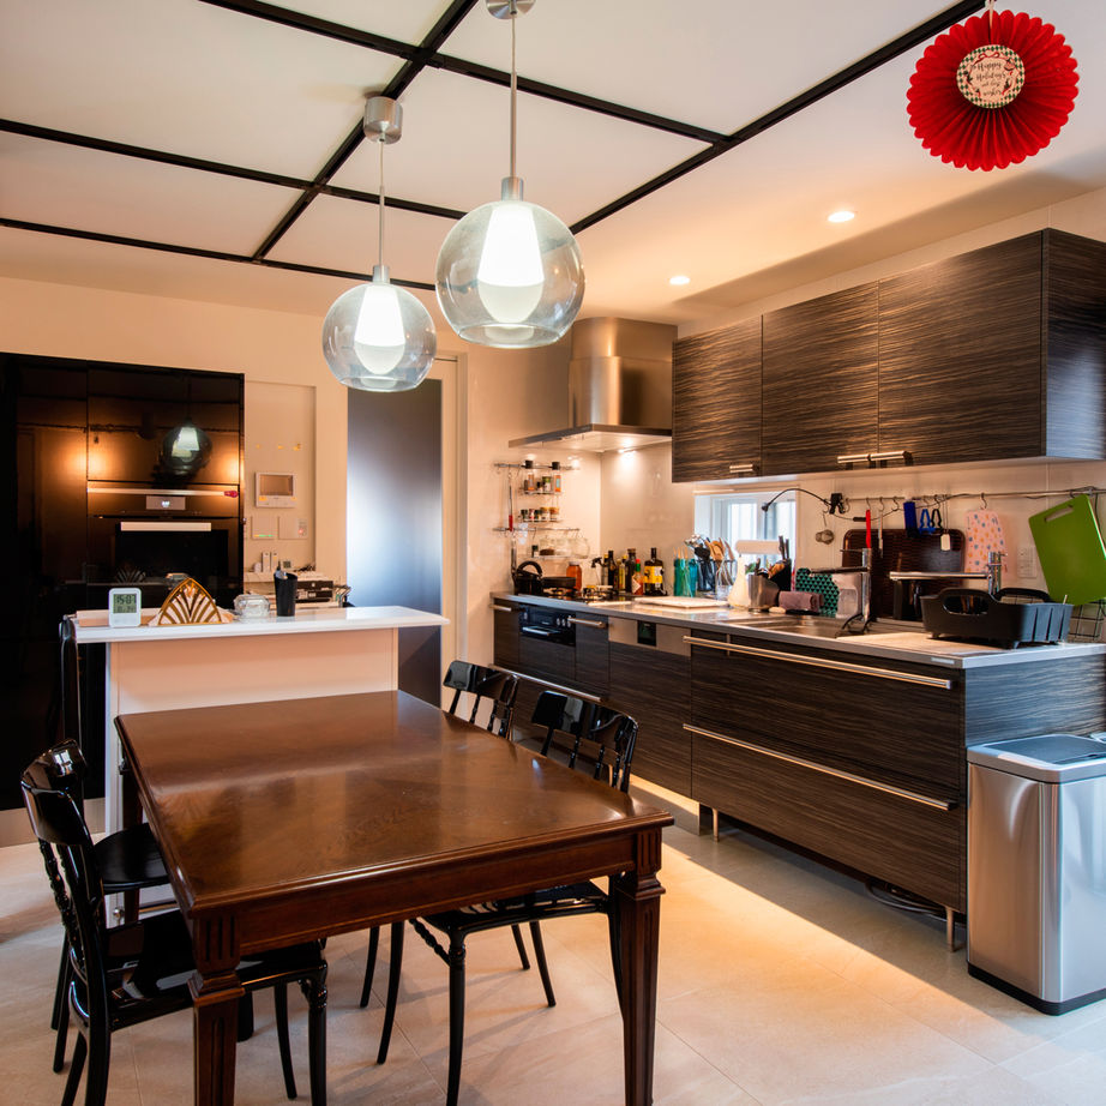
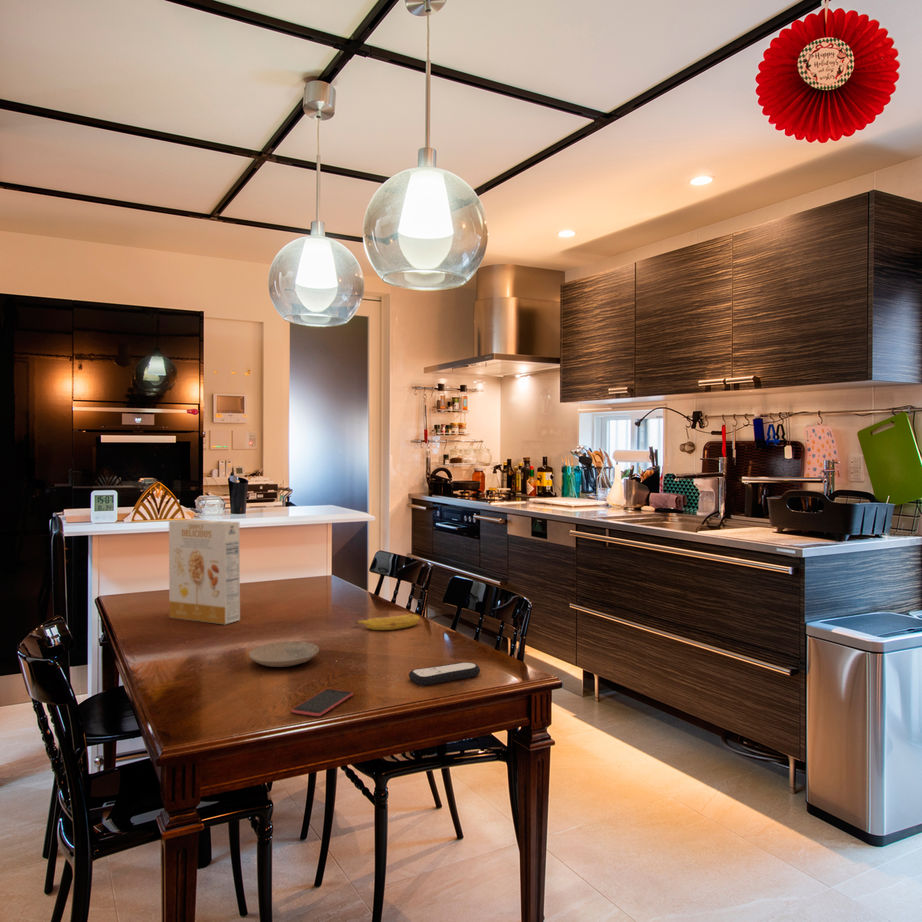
+ cereal box [168,518,241,625]
+ smartphone [291,688,354,717]
+ remote control [408,661,481,686]
+ plate [248,641,320,668]
+ fruit [351,613,421,631]
